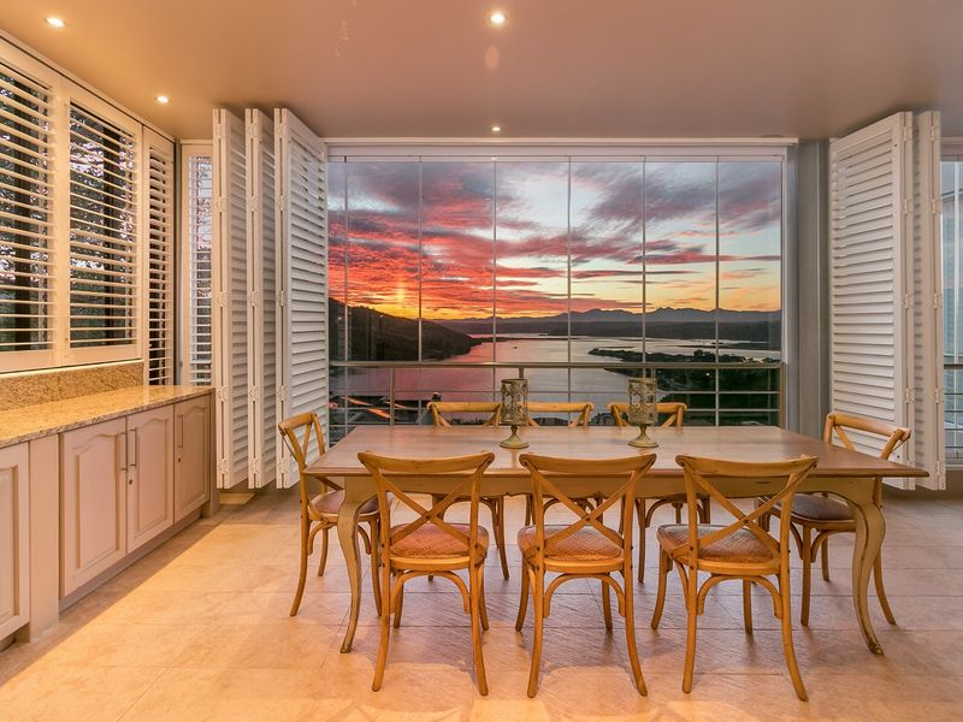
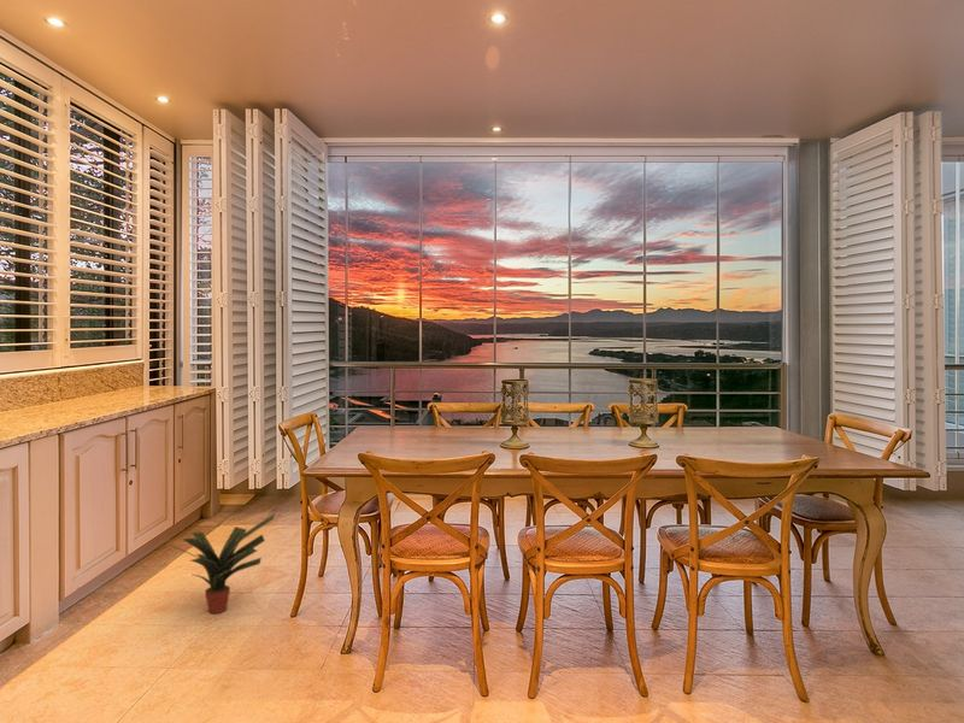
+ potted plant [170,512,276,615]
